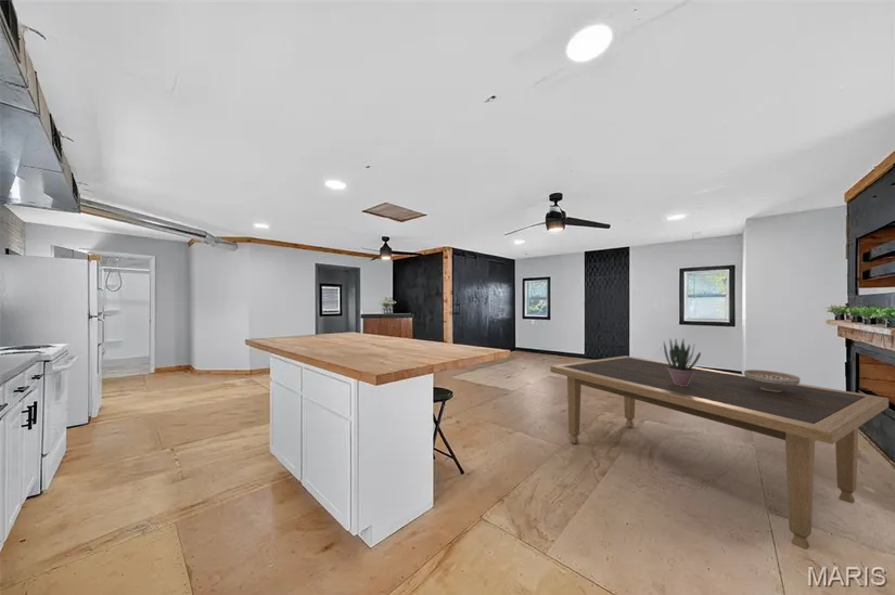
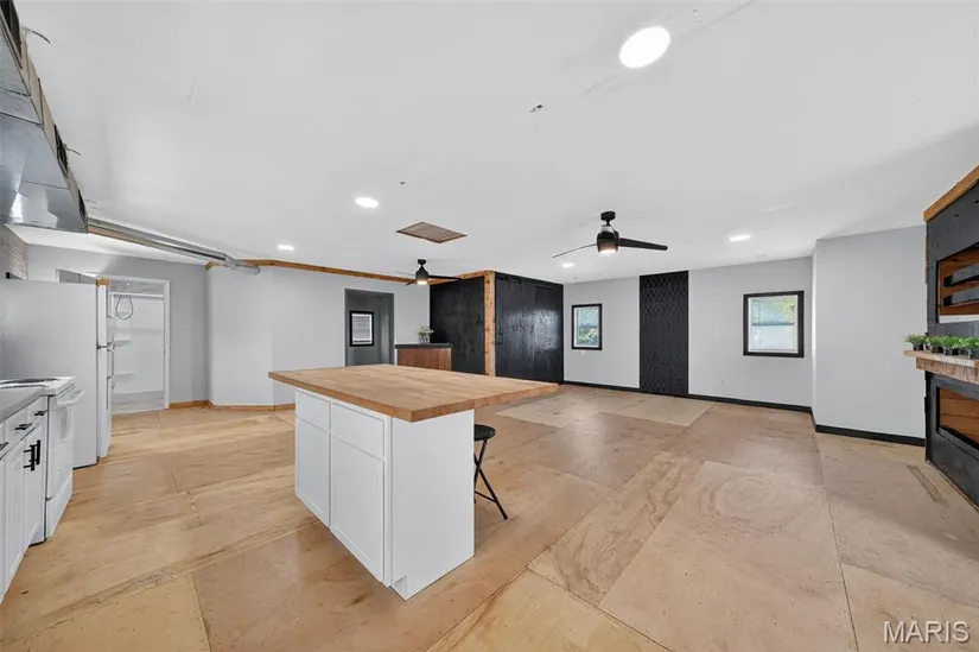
- potted plant [663,337,702,386]
- decorative bowl [743,368,801,392]
- dining table [549,355,890,551]
